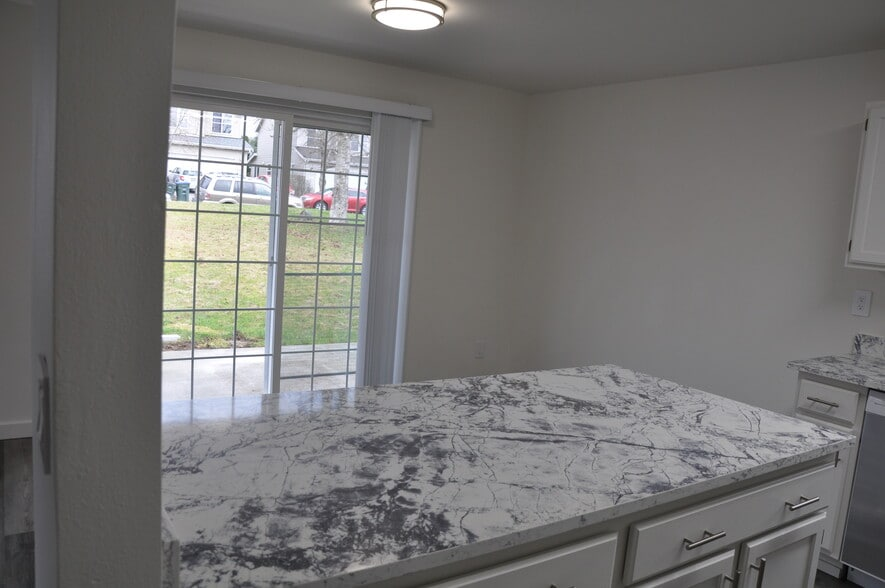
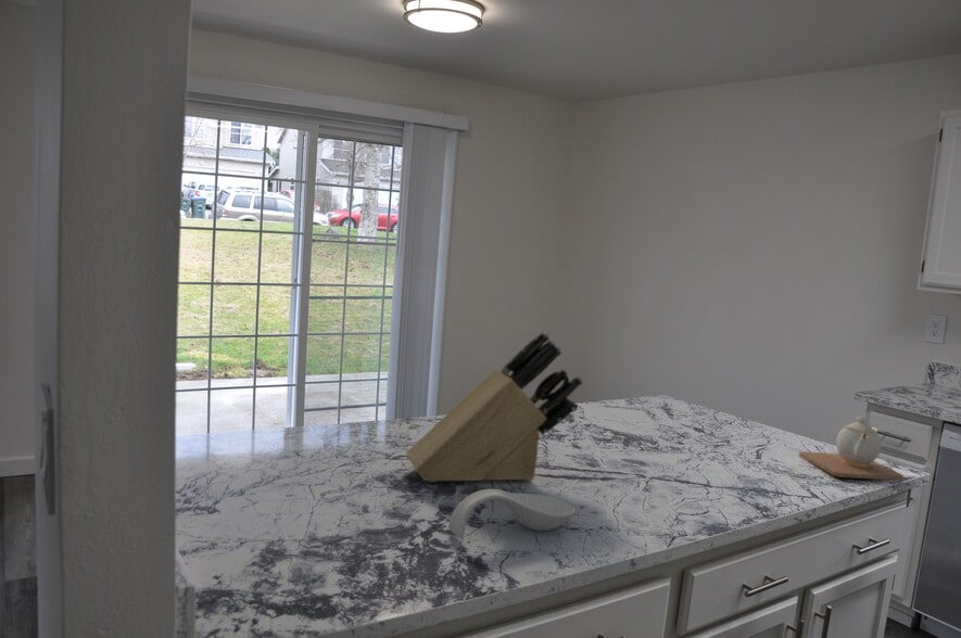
+ teapot [798,416,905,482]
+ spoon rest [447,488,577,539]
+ knife block [405,331,583,483]
